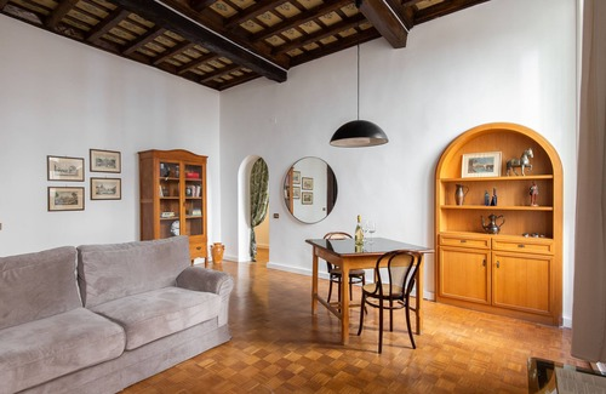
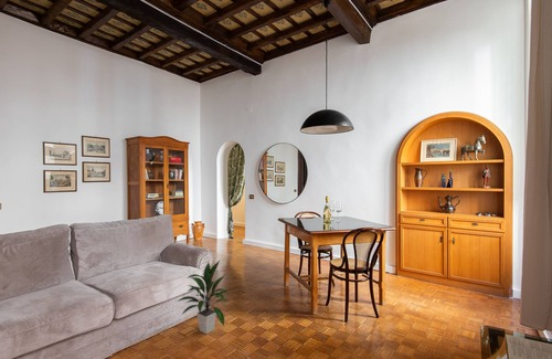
+ indoor plant [176,260,232,335]
